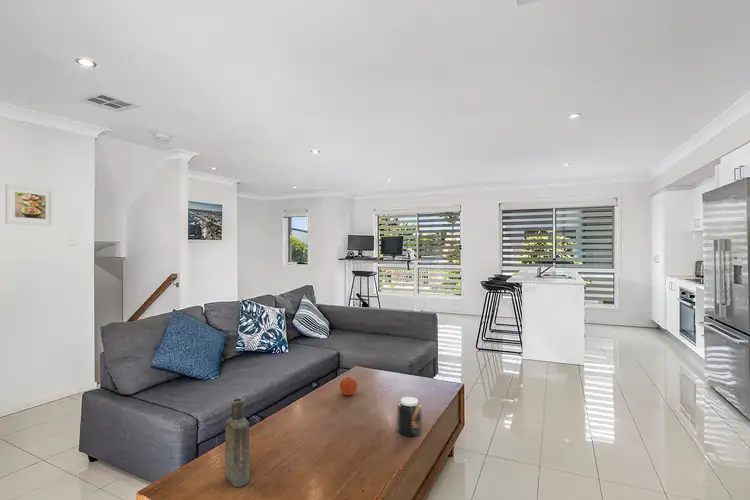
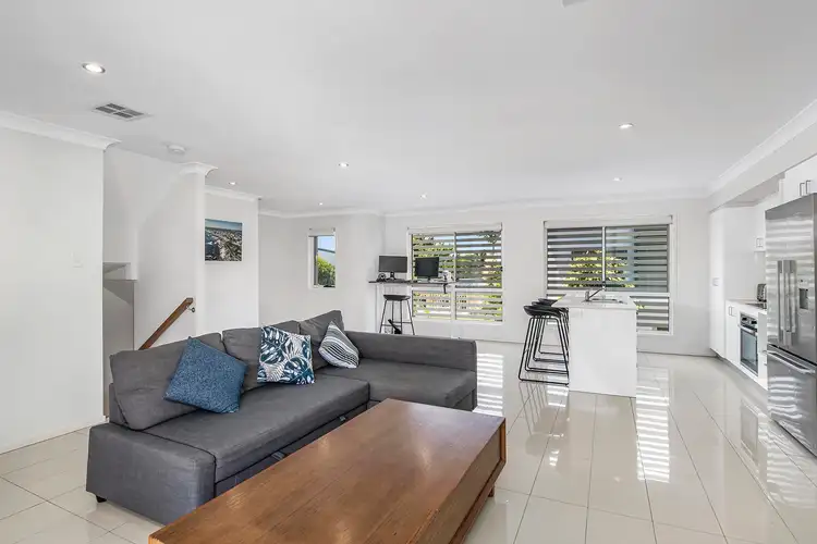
- fruit [339,376,358,397]
- jar [396,396,423,437]
- bottle [224,397,251,488]
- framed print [4,183,54,227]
